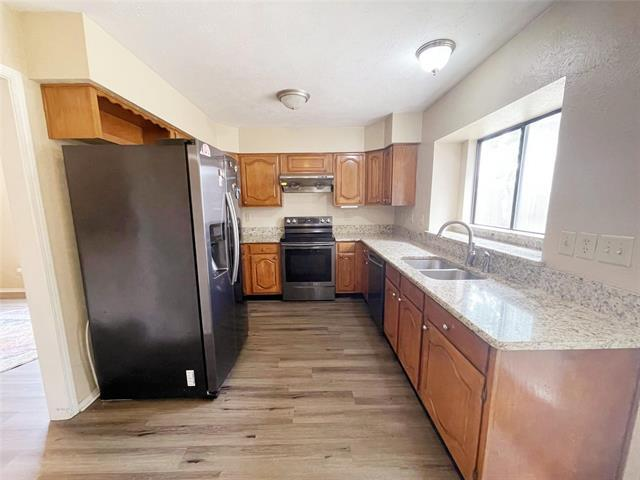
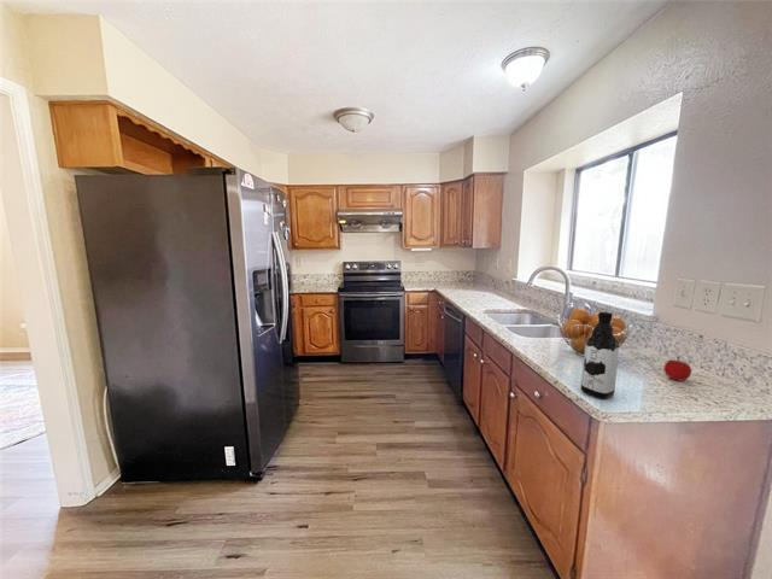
+ apple [662,356,692,382]
+ fruit basket [556,308,633,358]
+ water bottle [580,311,620,400]
